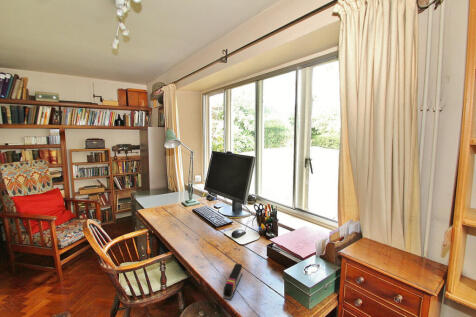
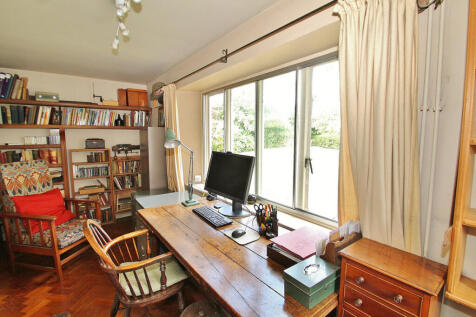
- stapler [222,263,243,301]
